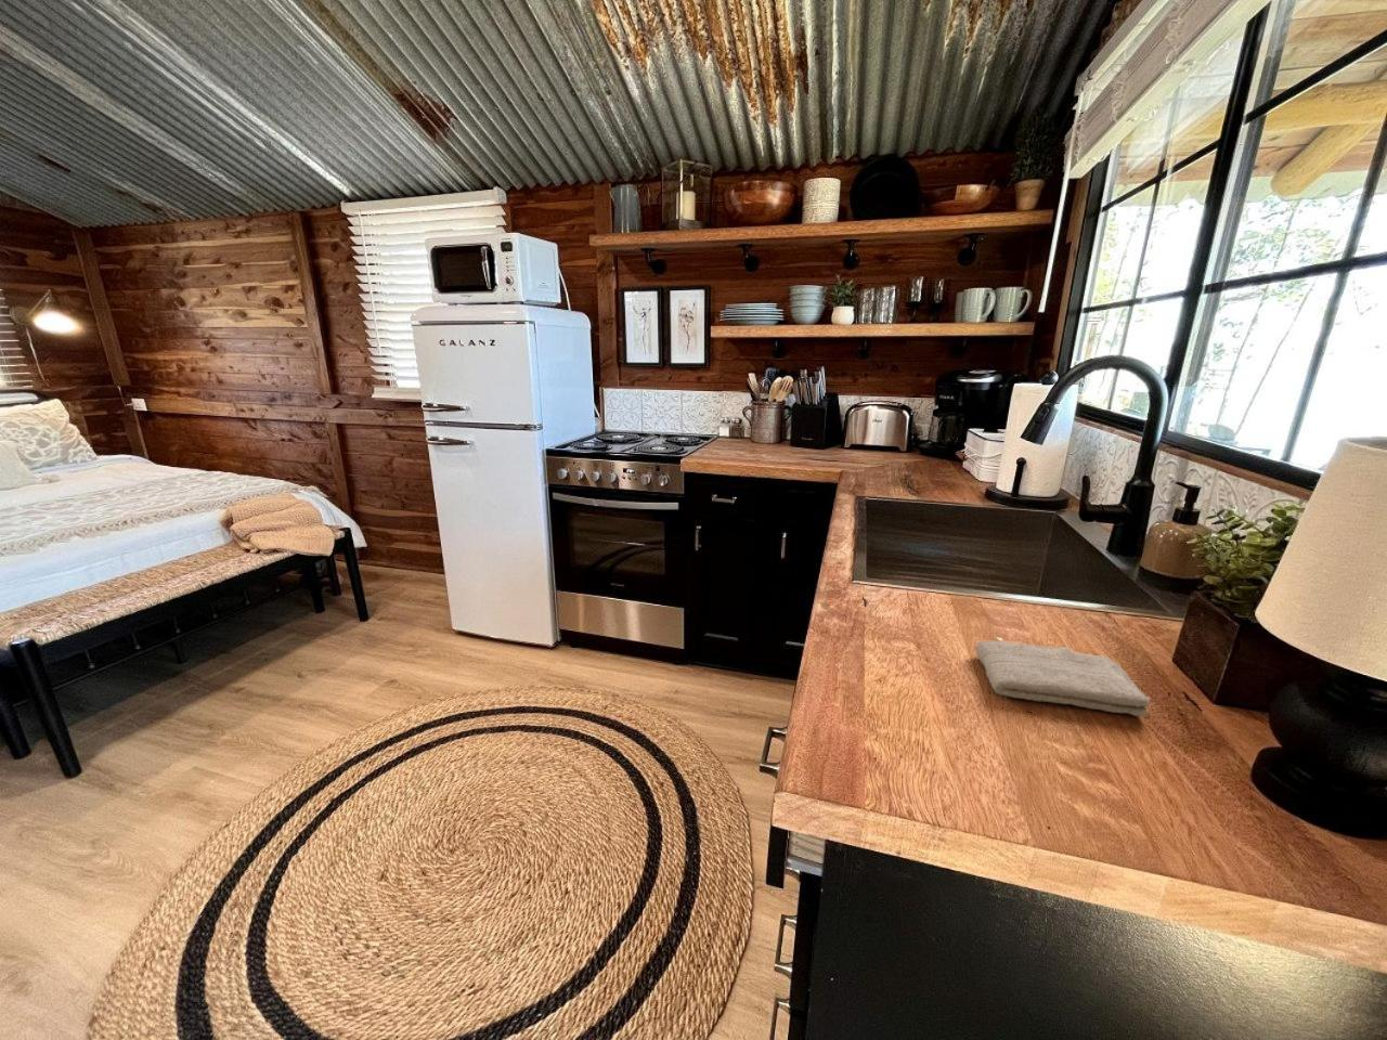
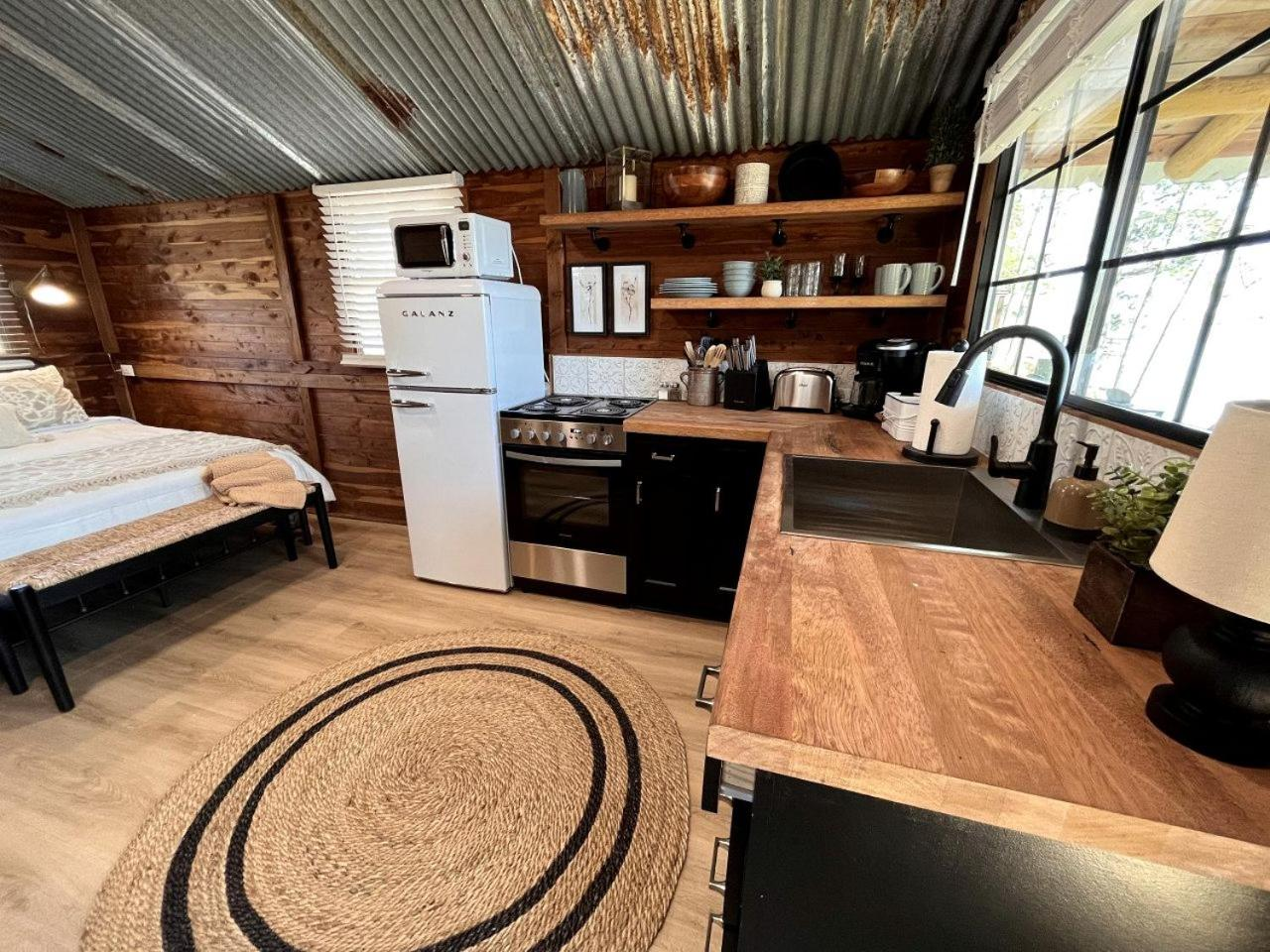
- washcloth [974,639,1152,717]
